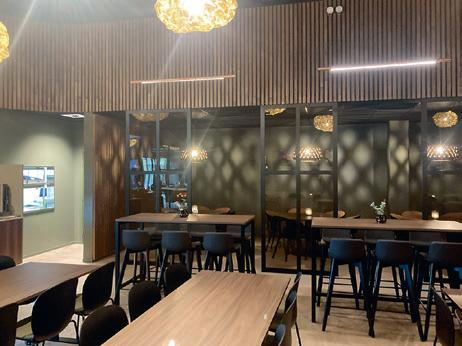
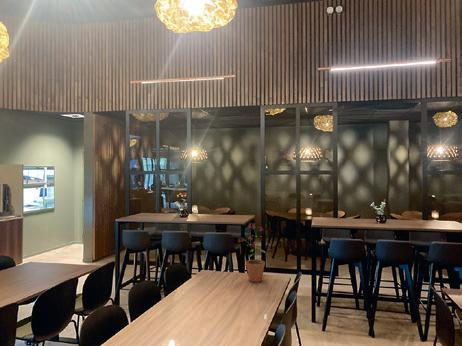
+ potted plant [237,222,266,283]
